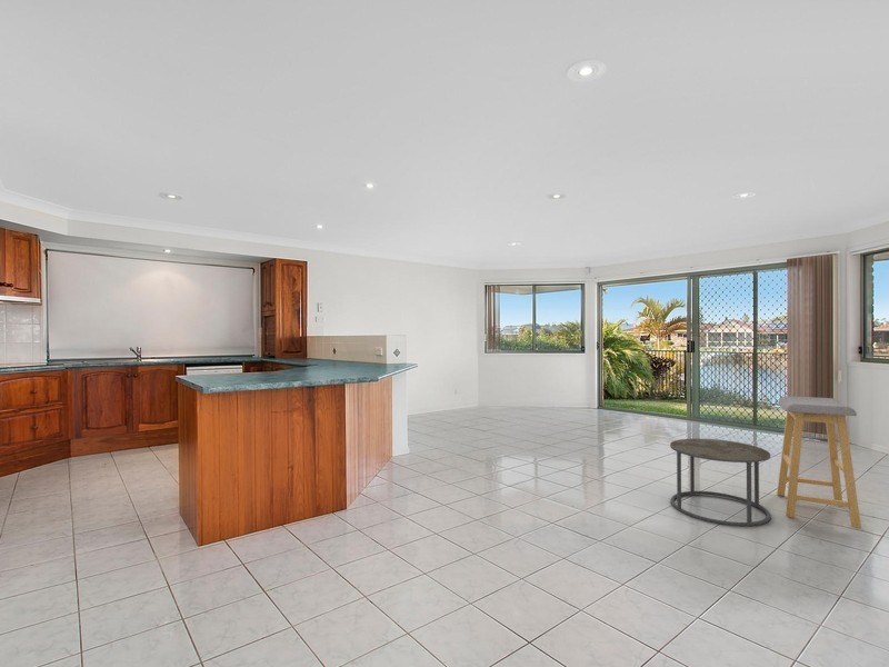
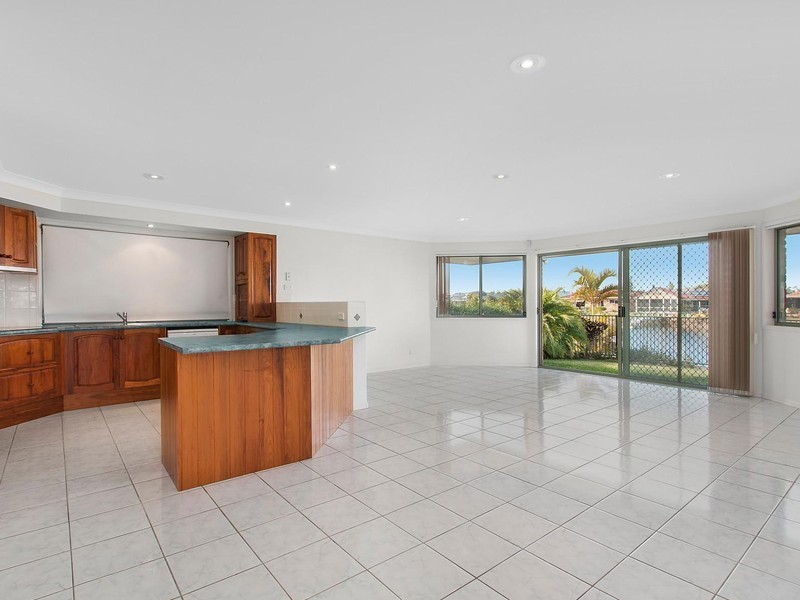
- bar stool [776,395,862,529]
- side table [669,438,772,527]
